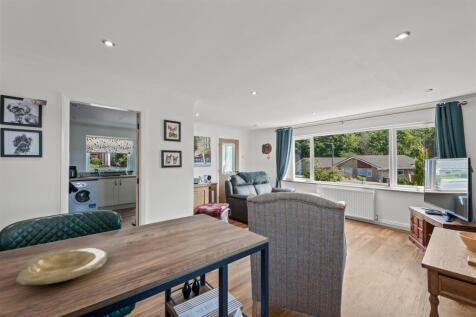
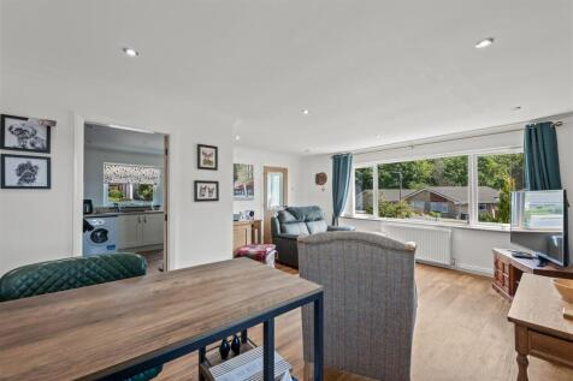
- plate [15,247,109,286]
